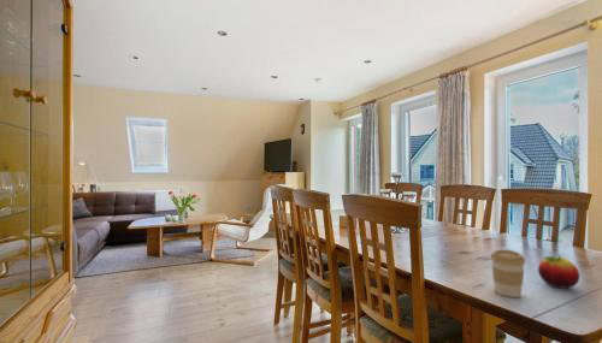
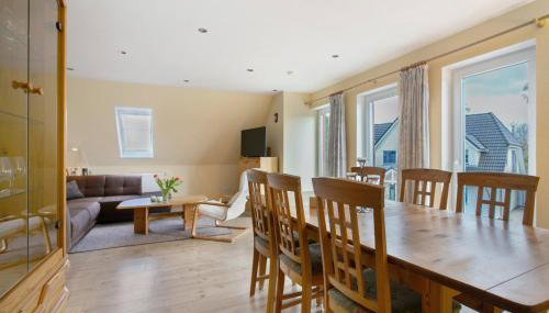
- fruit [537,255,580,290]
- coffee cup [489,249,527,298]
